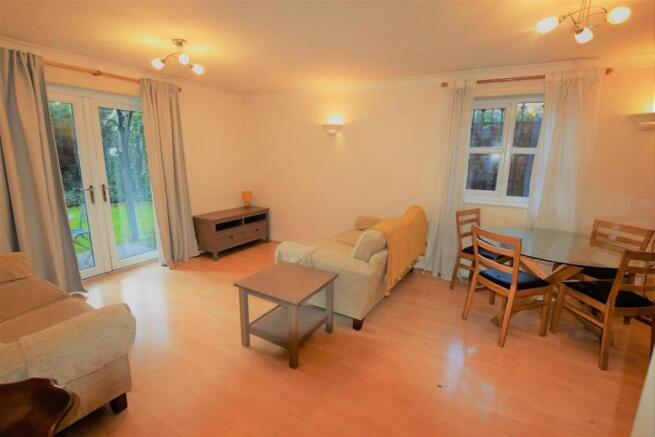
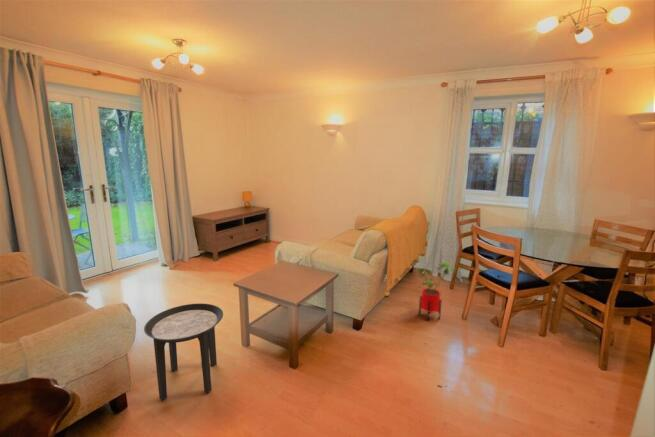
+ house plant [415,260,457,322]
+ side table [143,302,224,401]
